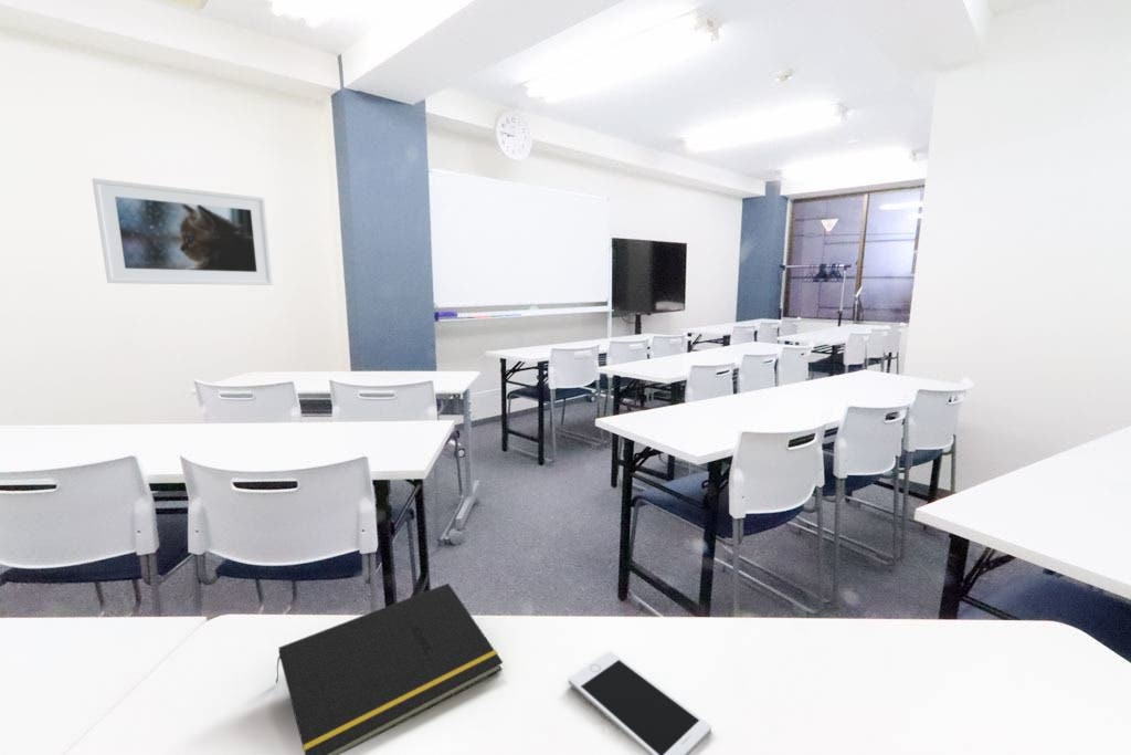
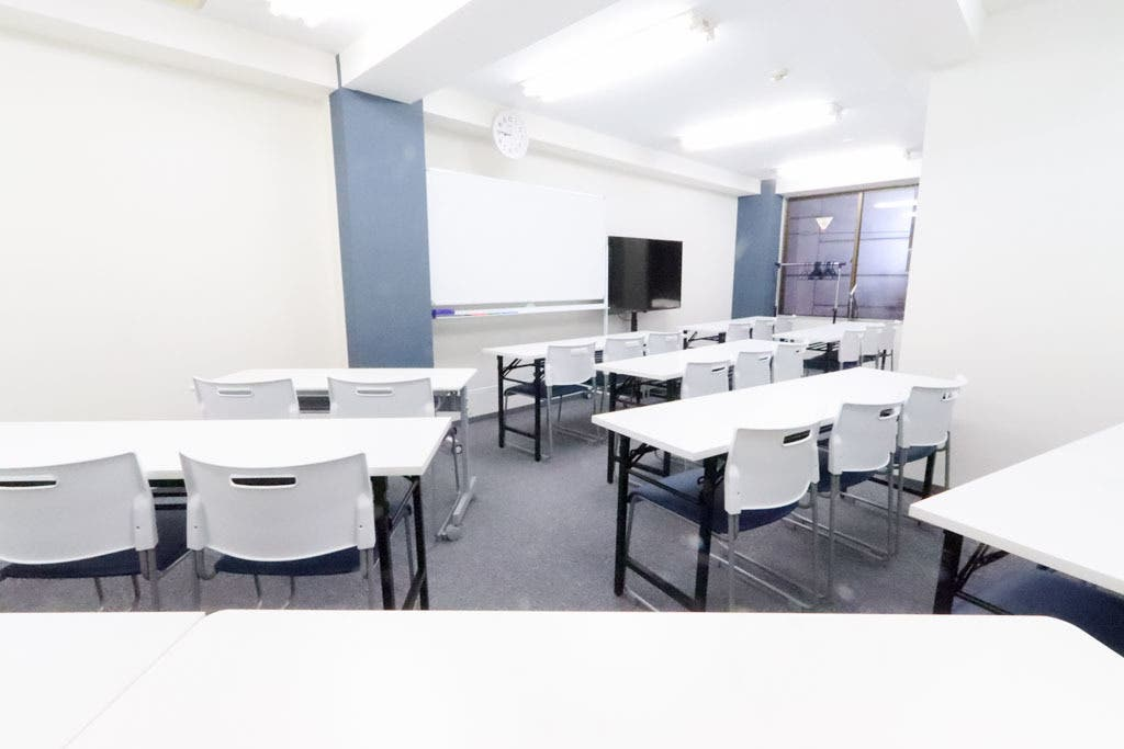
- notepad [275,583,504,755]
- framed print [92,177,274,286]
- cell phone [568,650,712,755]
